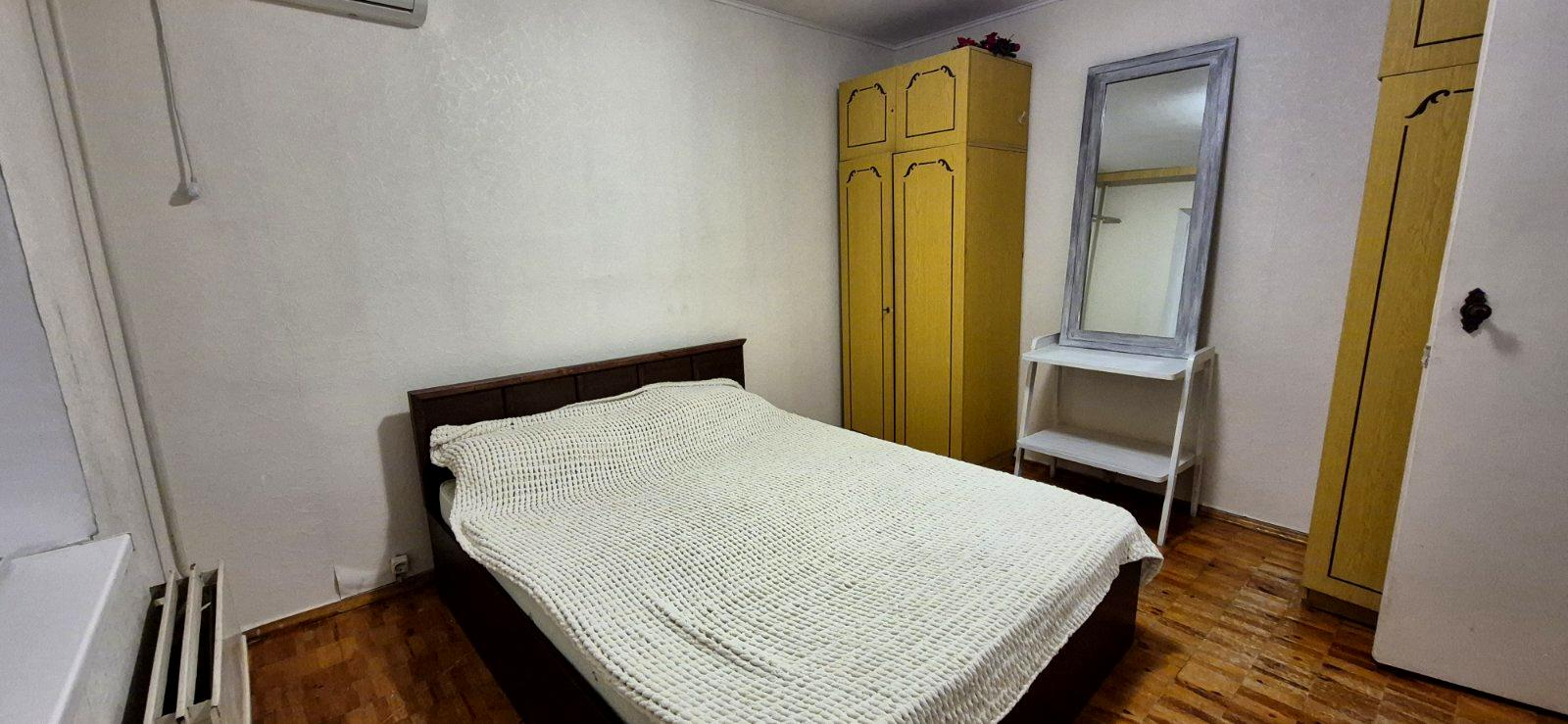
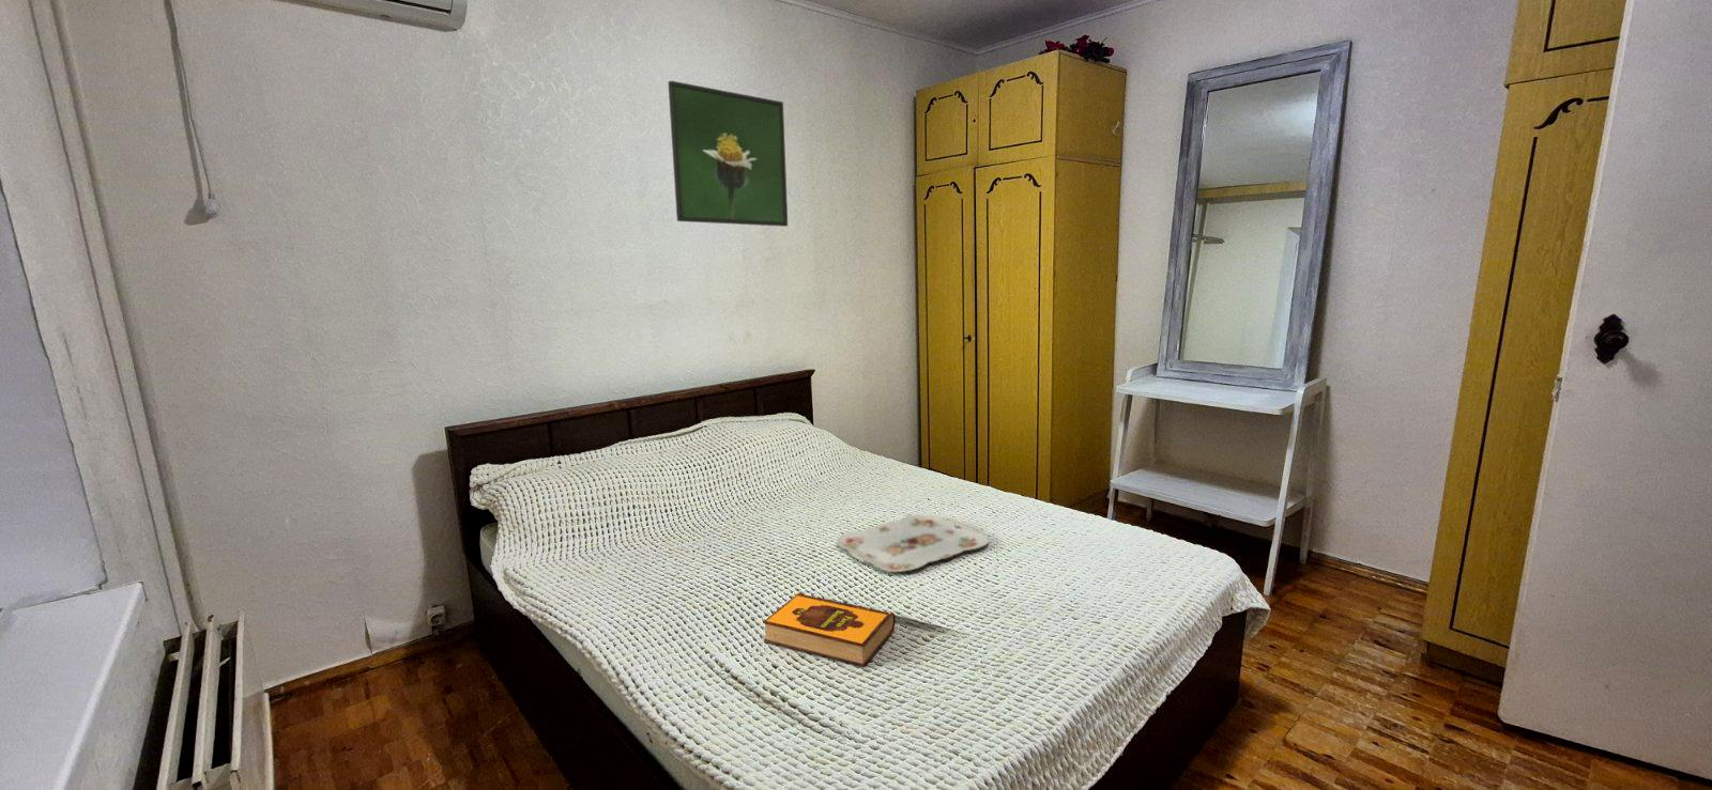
+ hardback book [762,592,896,667]
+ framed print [667,80,788,228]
+ serving tray [835,513,990,573]
